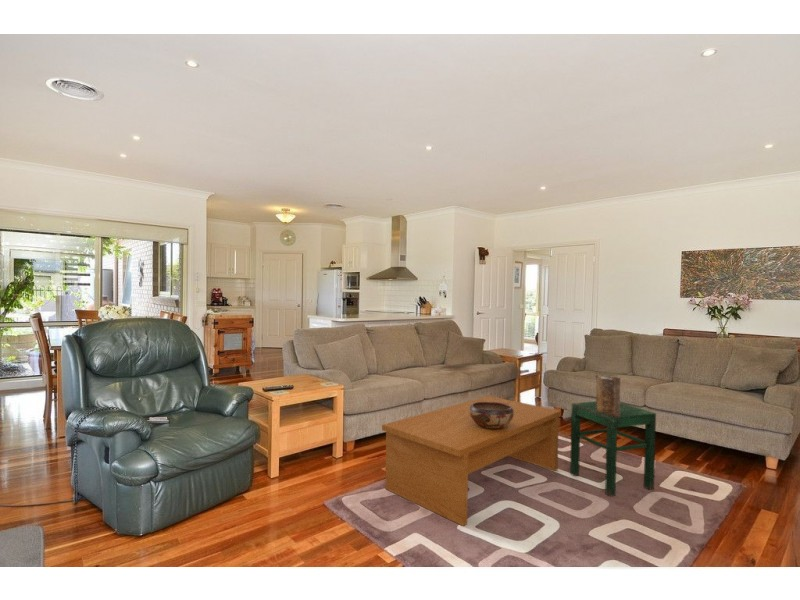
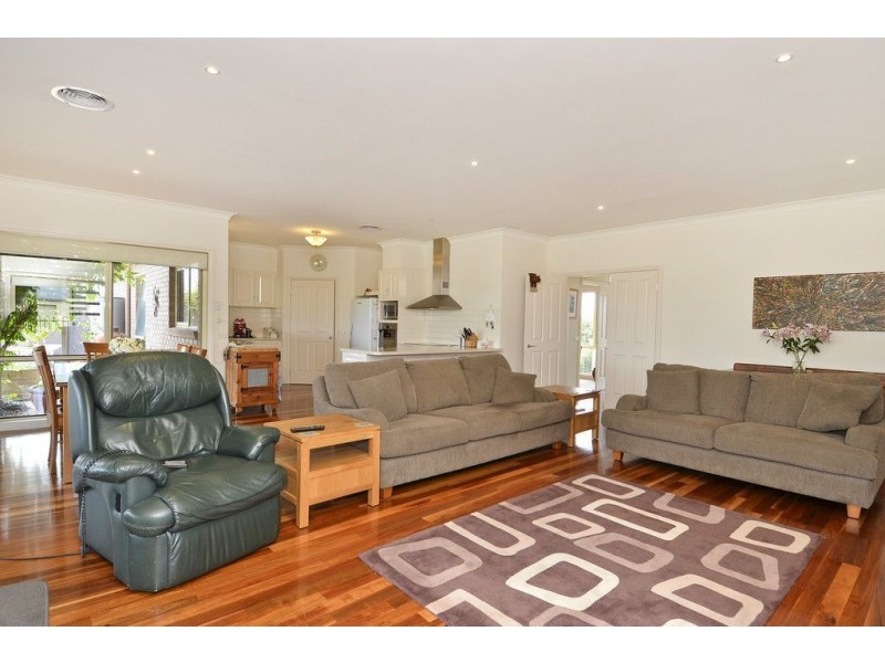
- book [595,374,621,417]
- coffee table [381,395,562,527]
- stool [569,400,657,497]
- decorative bowl [469,402,514,430]
